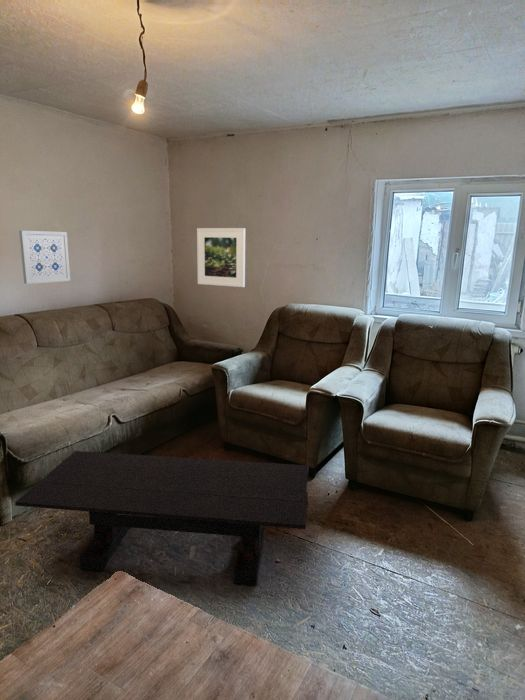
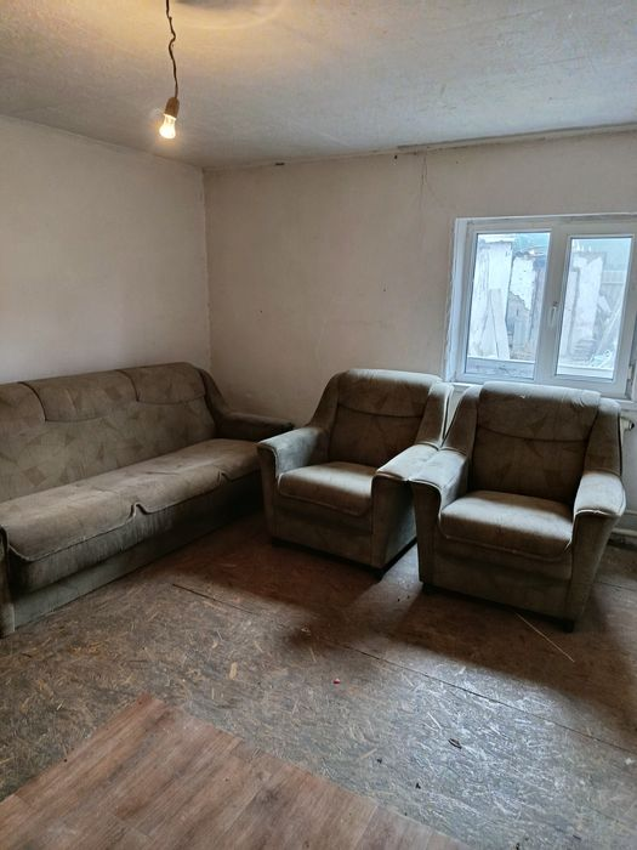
- coffee table [14,450,310,587]
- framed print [196,227,246,288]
- wall art [18,230,71,285]
